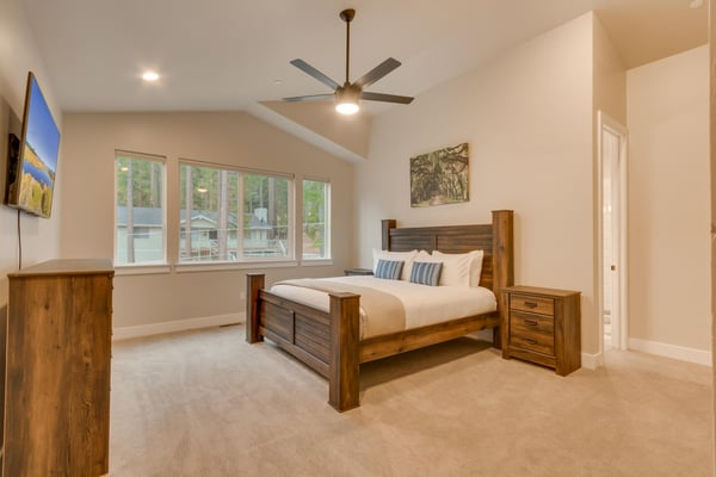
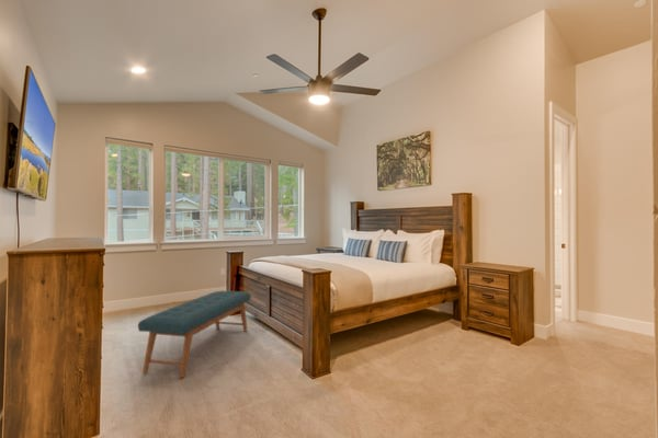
+ bench [137,290,251,379]
